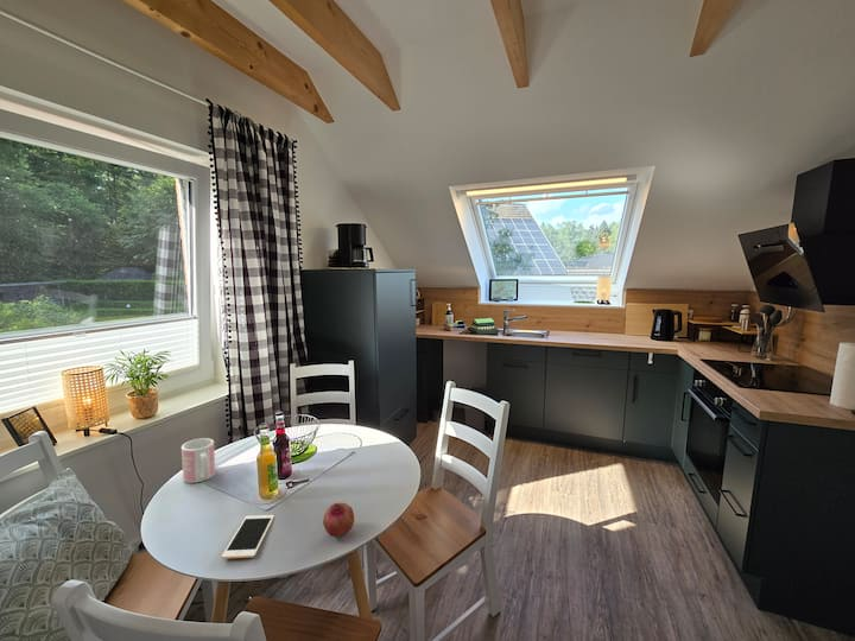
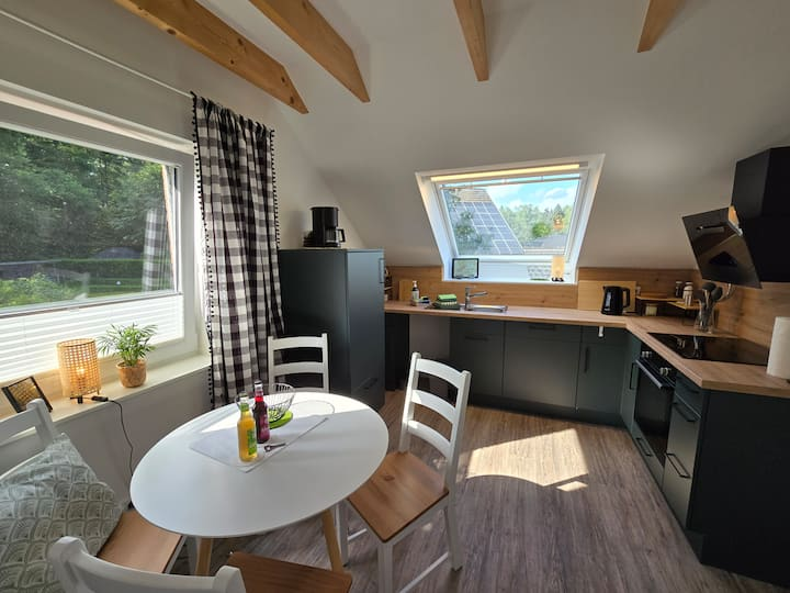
- mug [180,437,216,484]
- cell phone [221,514,276,560]
- fruit [322,502,355,538]
